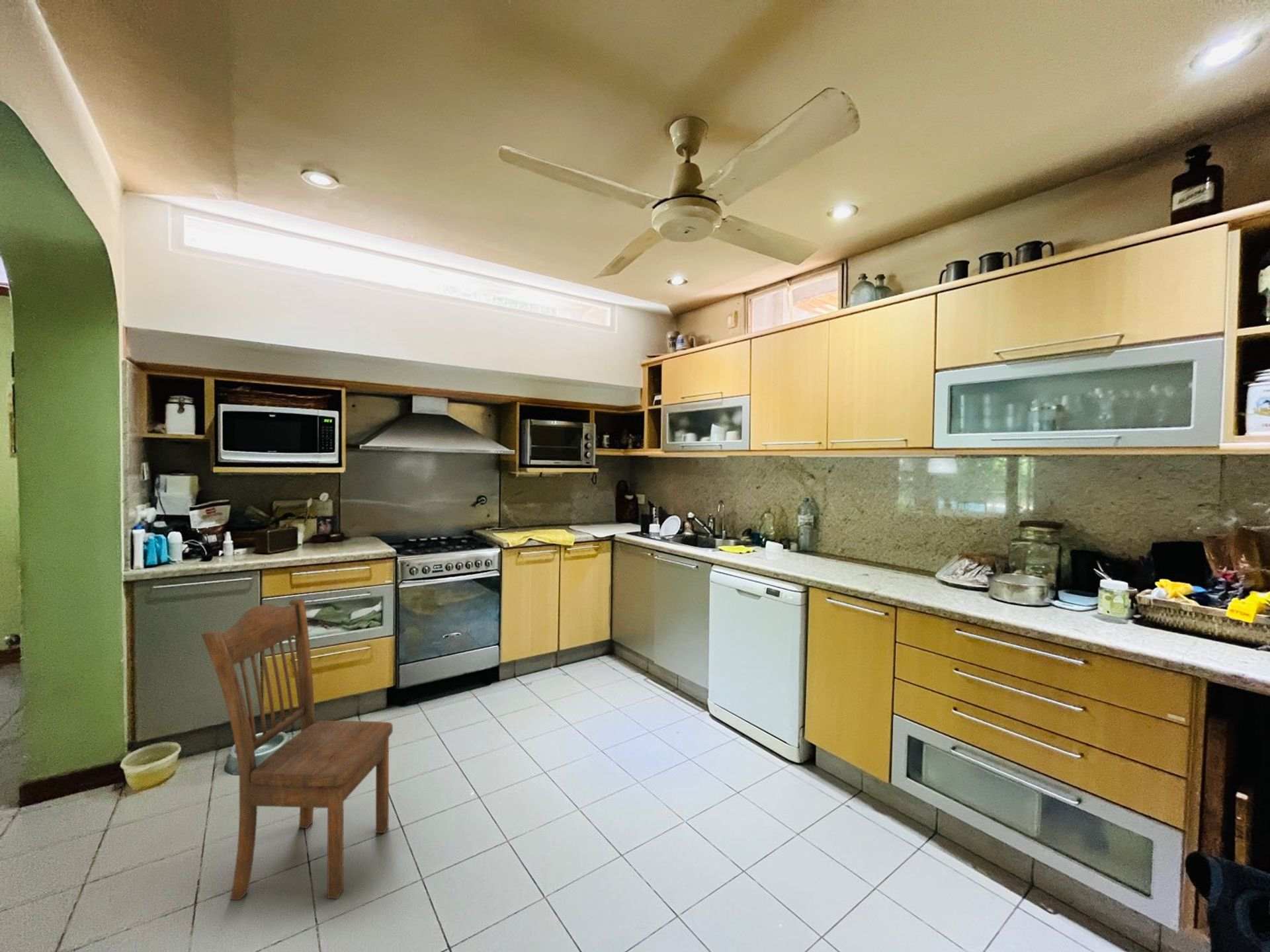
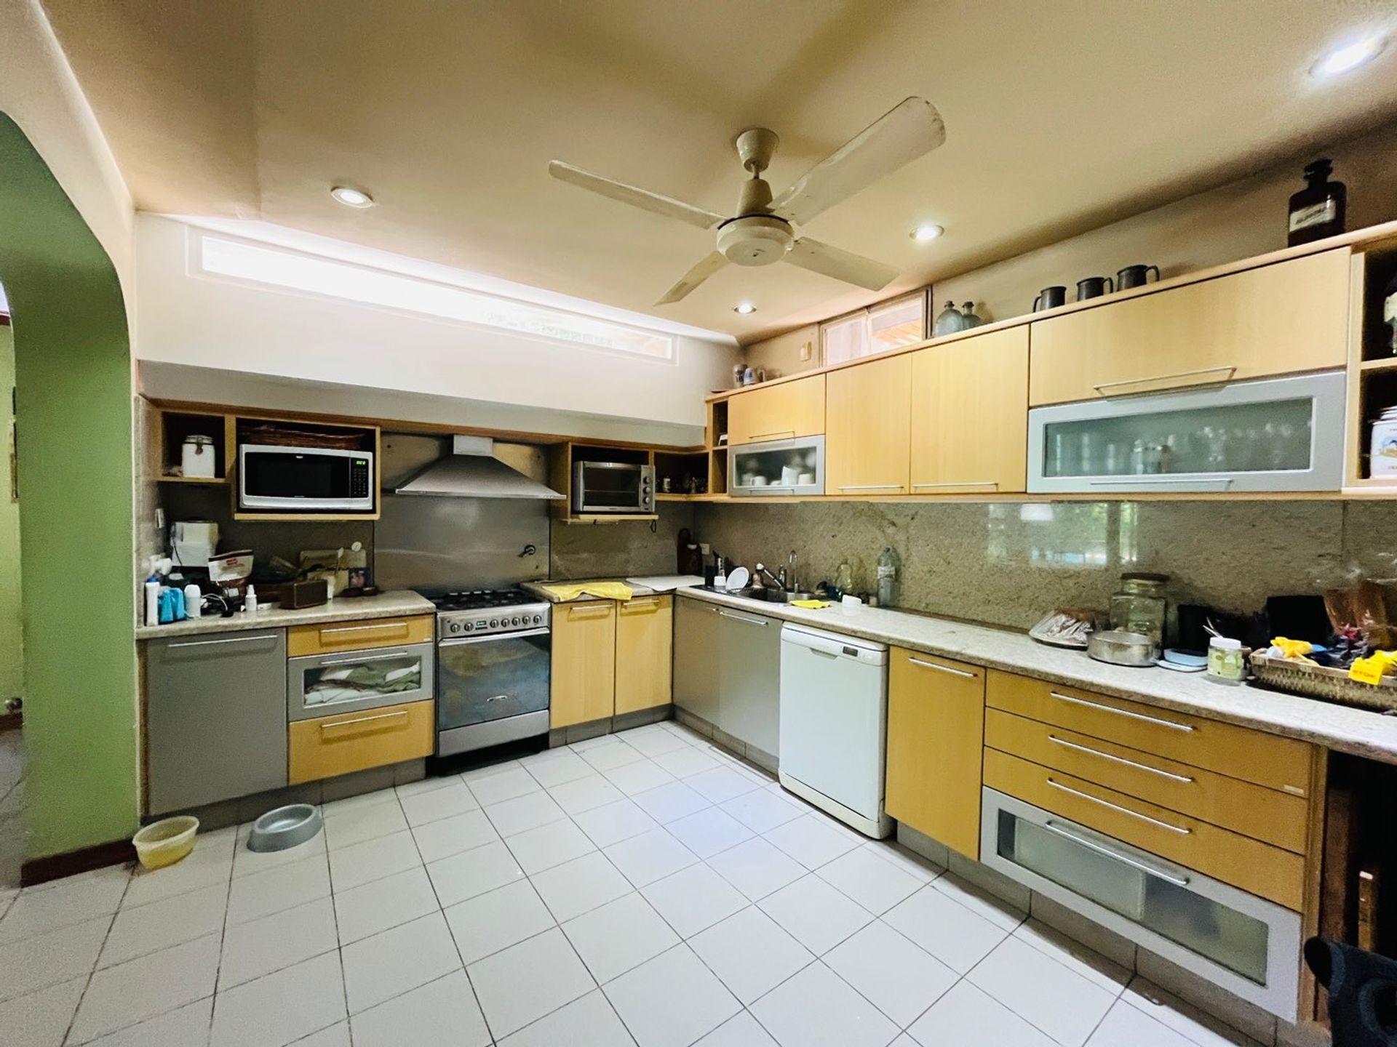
- dining chair [200,598,394,900]
